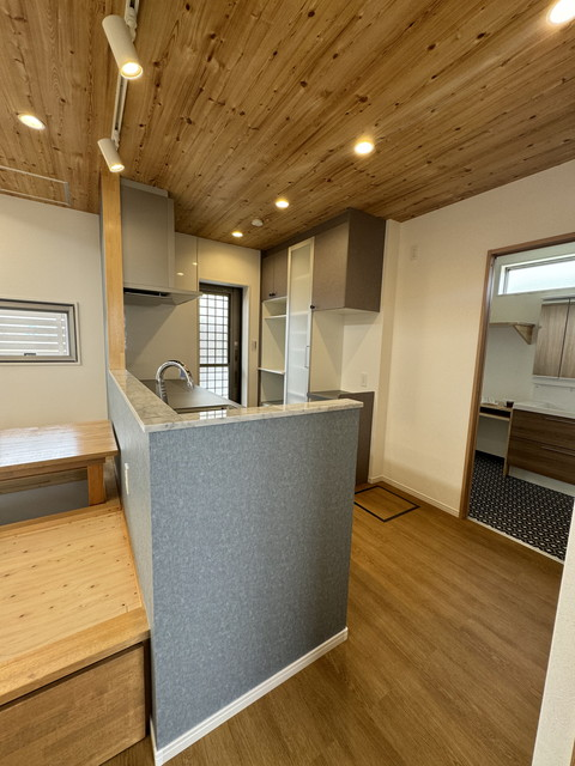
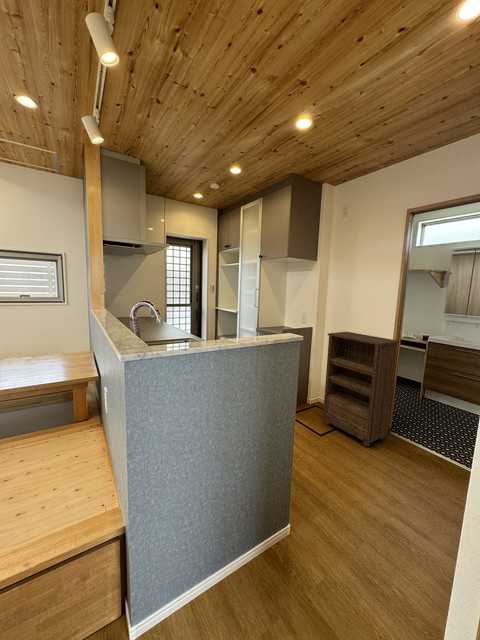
+ bookshelf [322,331,400,447]
